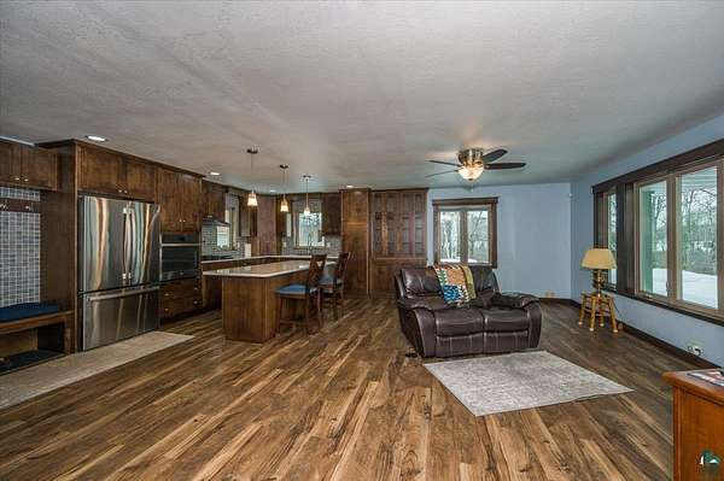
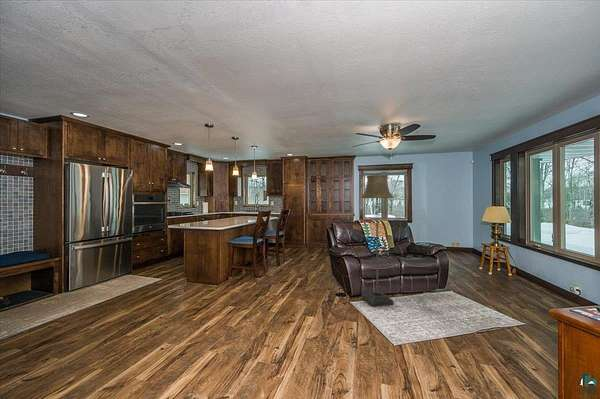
+ floor lamp [360,174,395,307]
